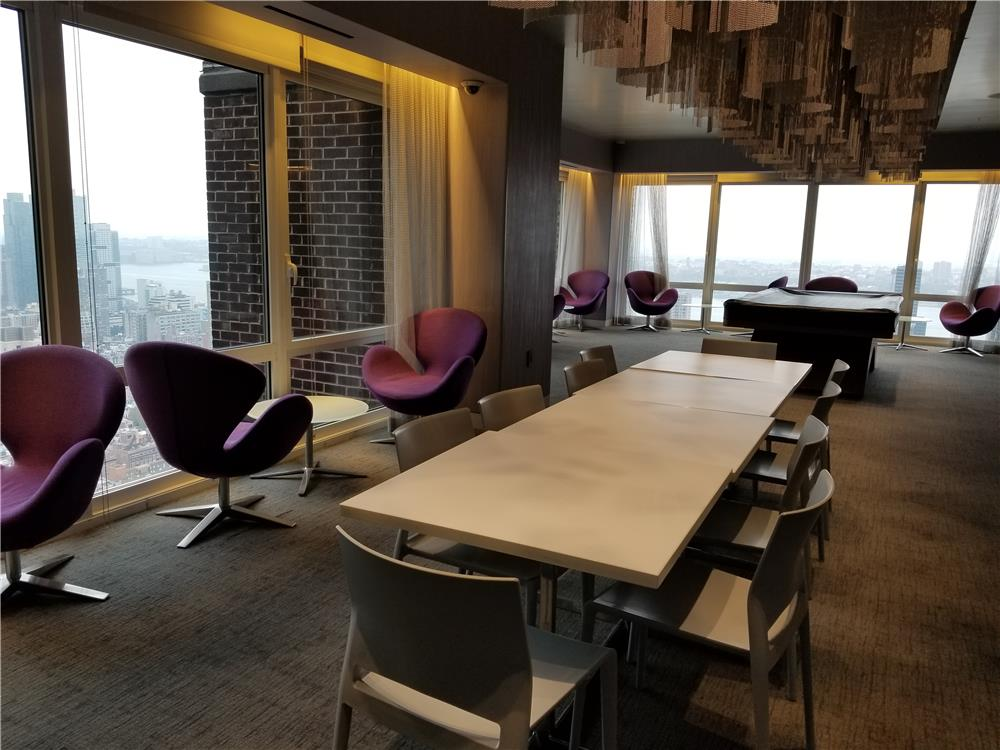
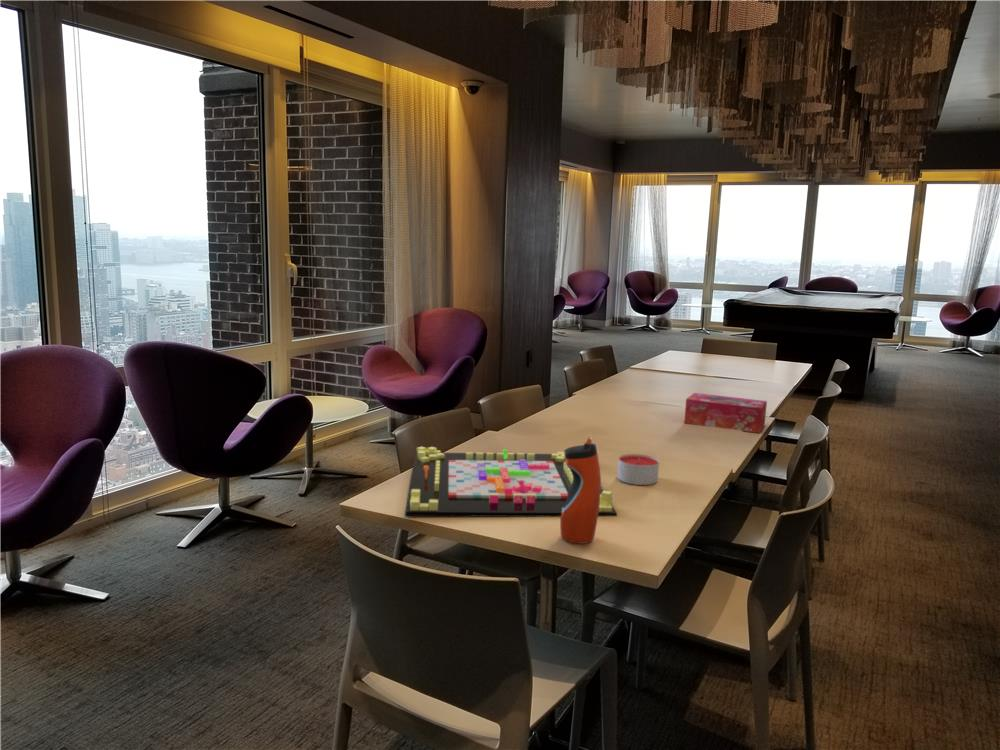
+ tissue box [683,392,768,434]
+ candle [617,453,660,486]
+ gameboard [404,446,618,518]
+ water bottle [559,436,602,545]
